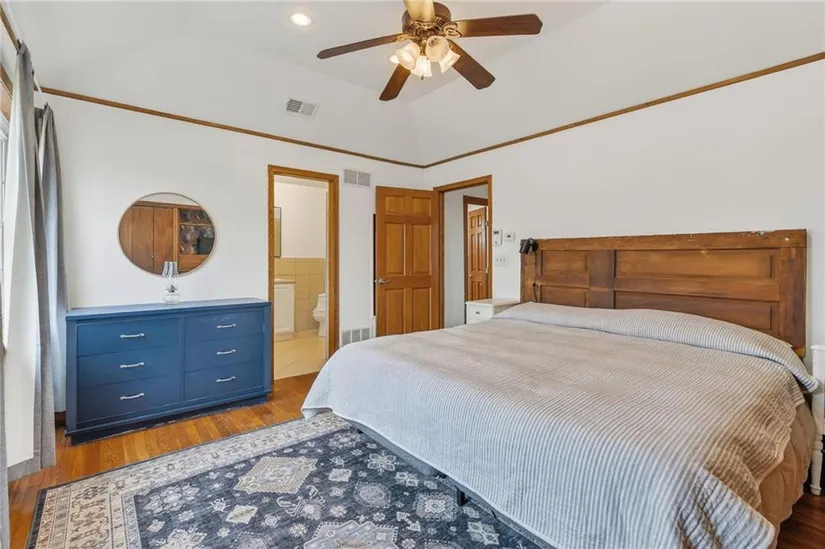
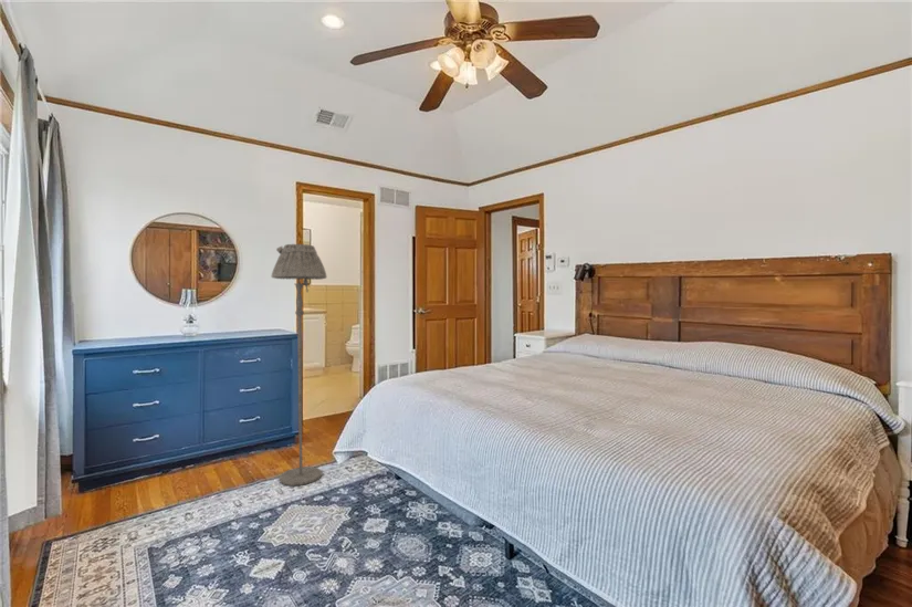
+ floor lamp [271,243,327,486]
